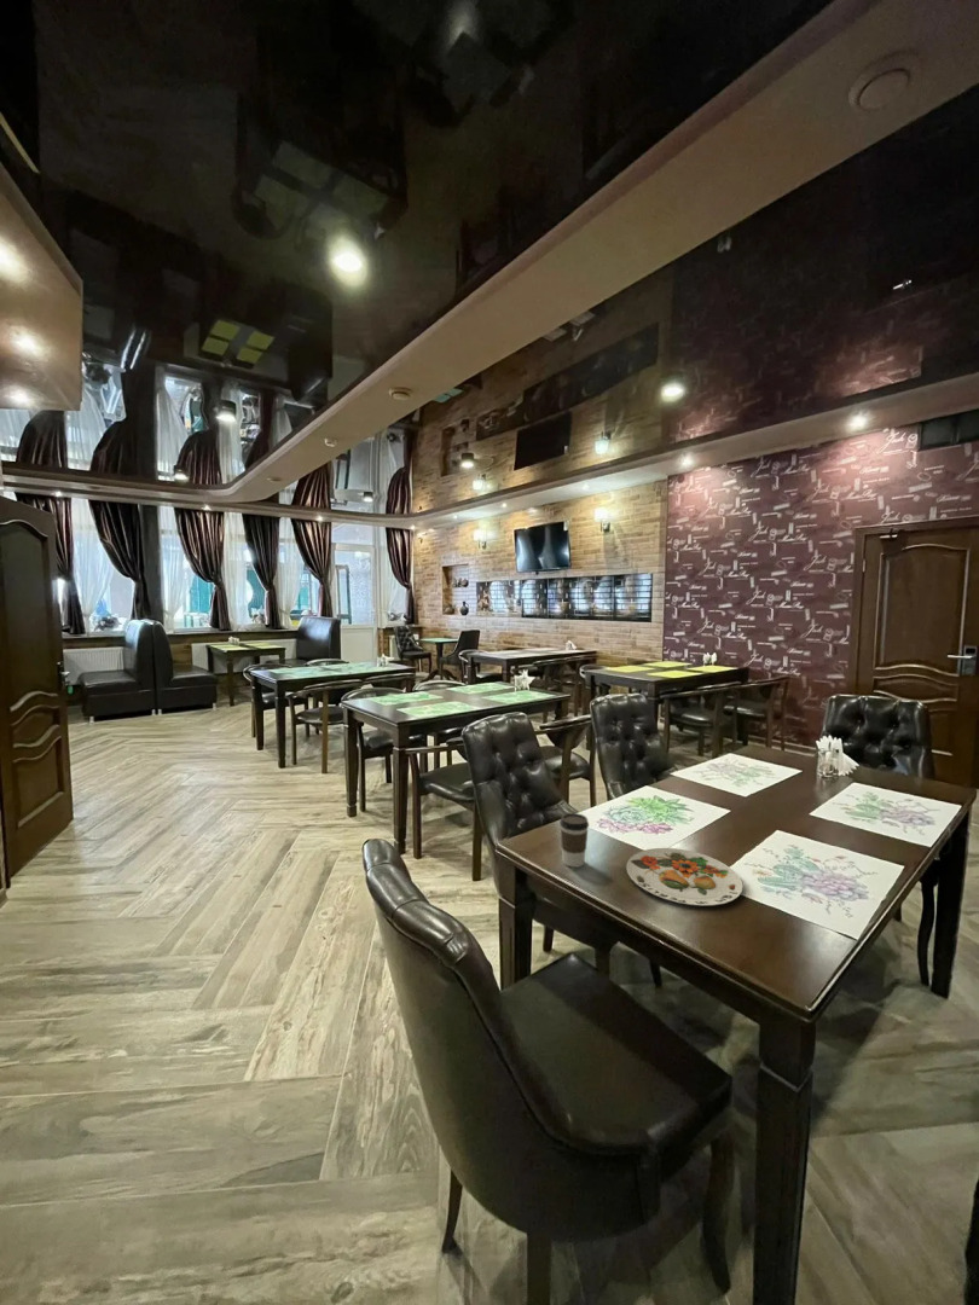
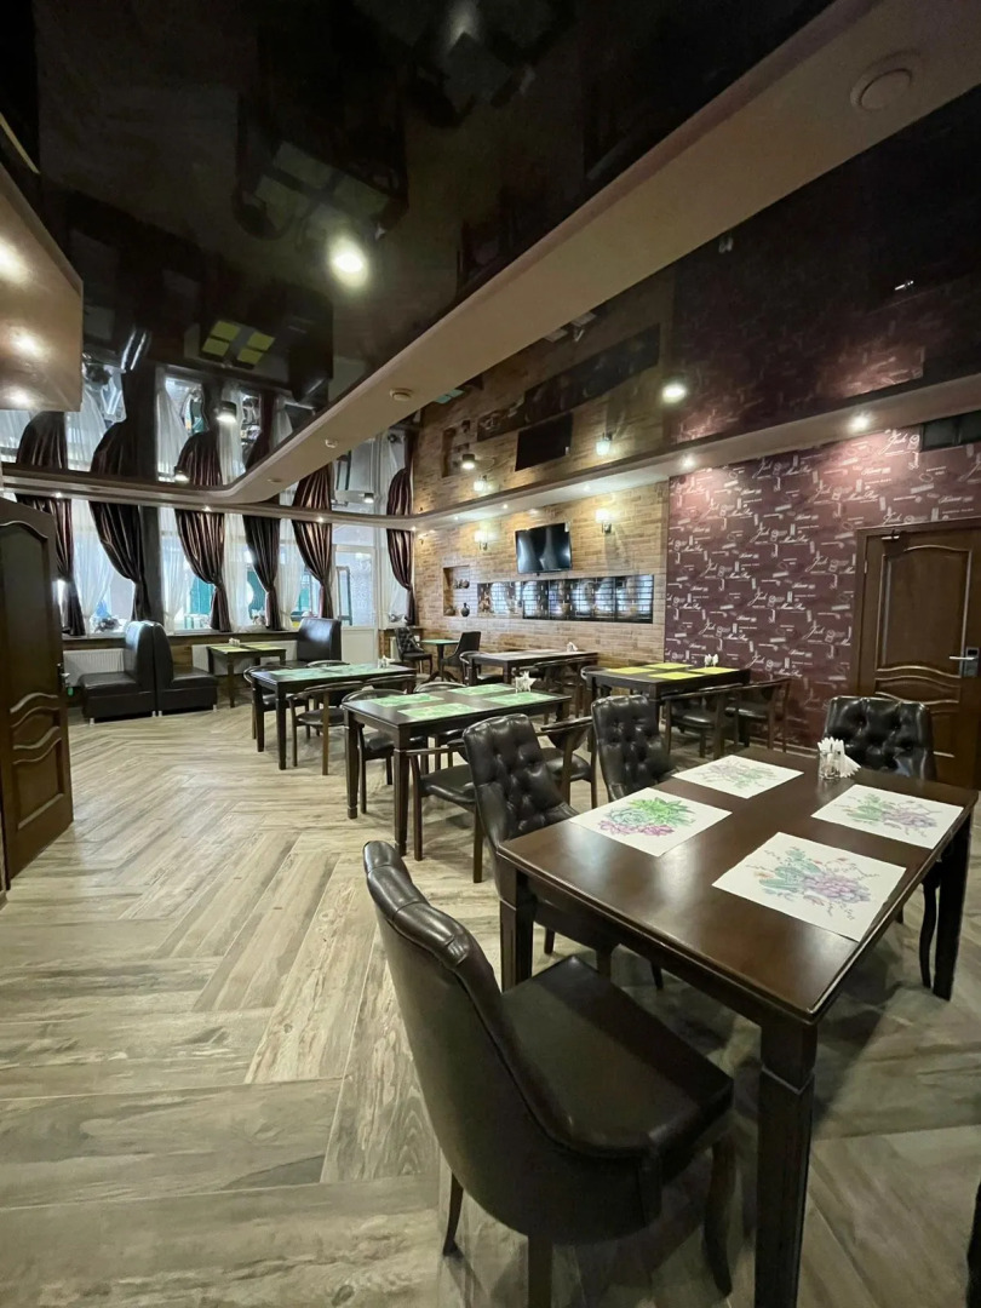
- coffee cup [558,812,590,869]
- plate [625,847,743,907]
